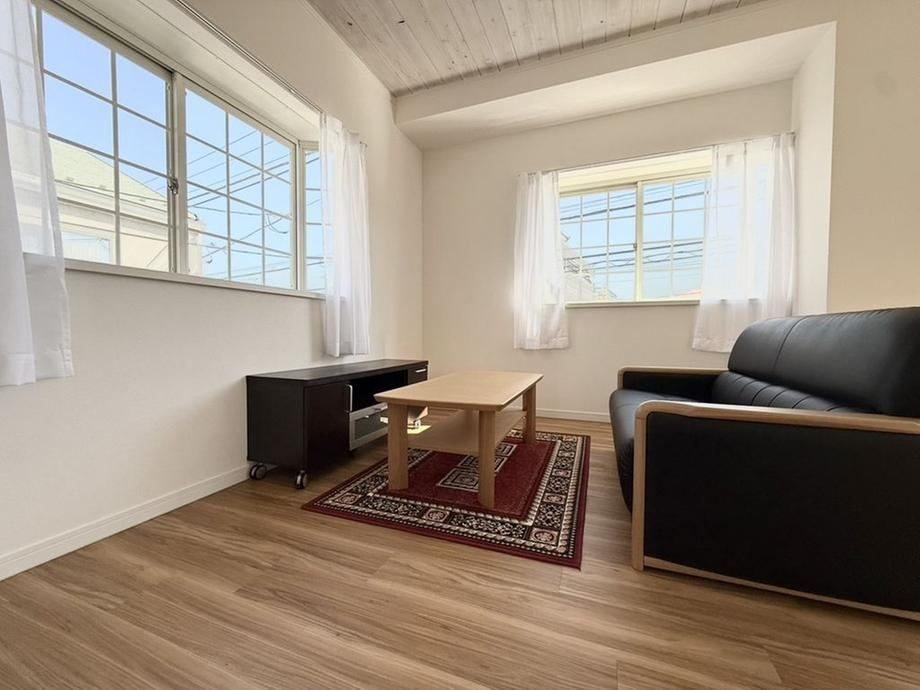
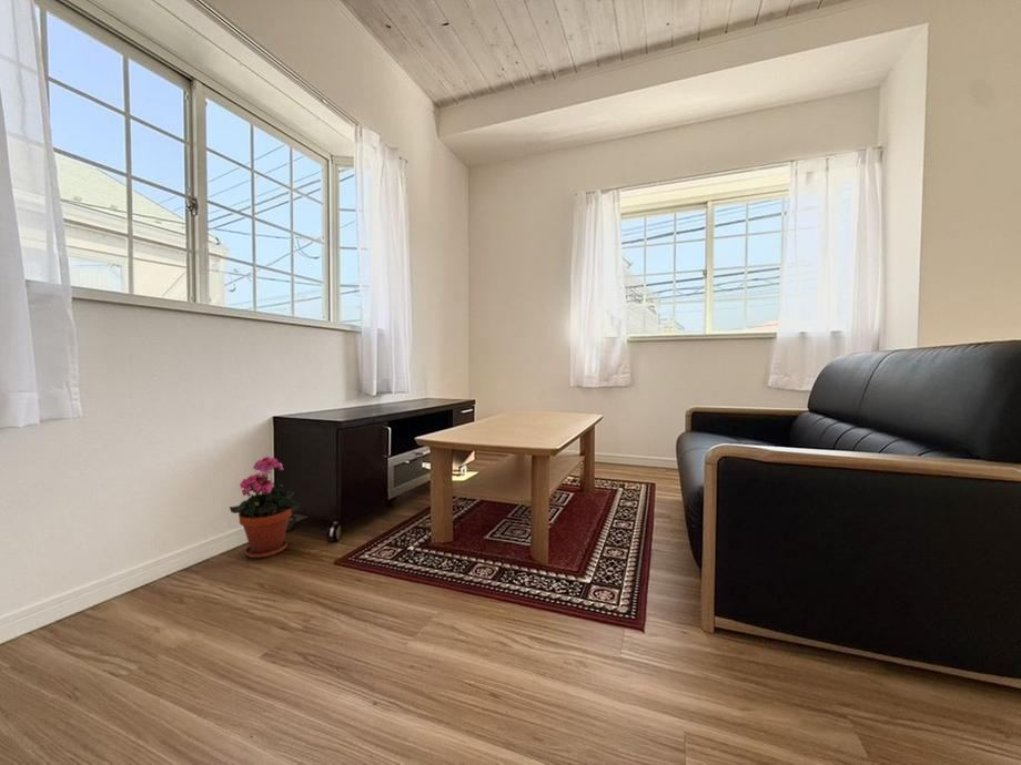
+ potted plant [229,455,301,560]
